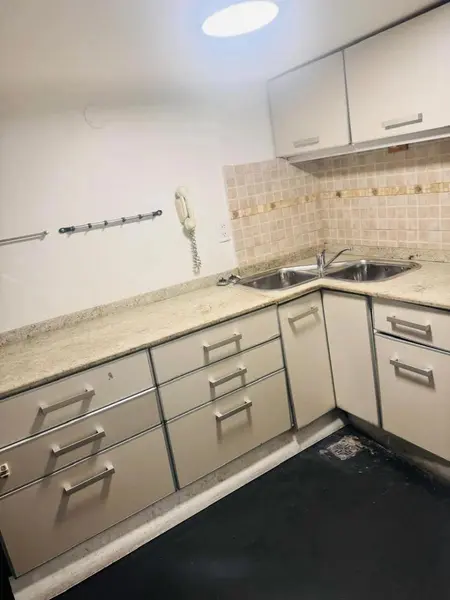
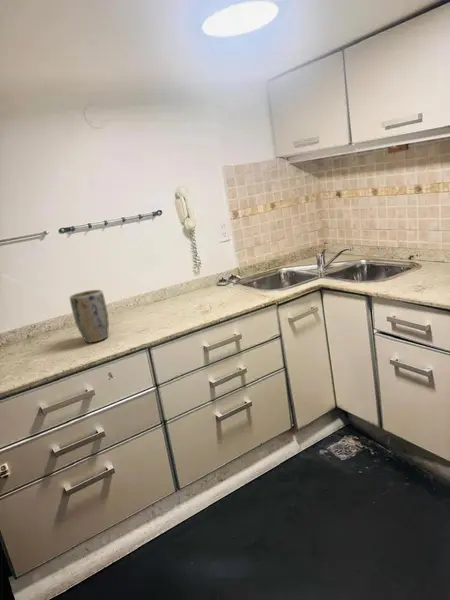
+ plant pot [69,289,110,344]
